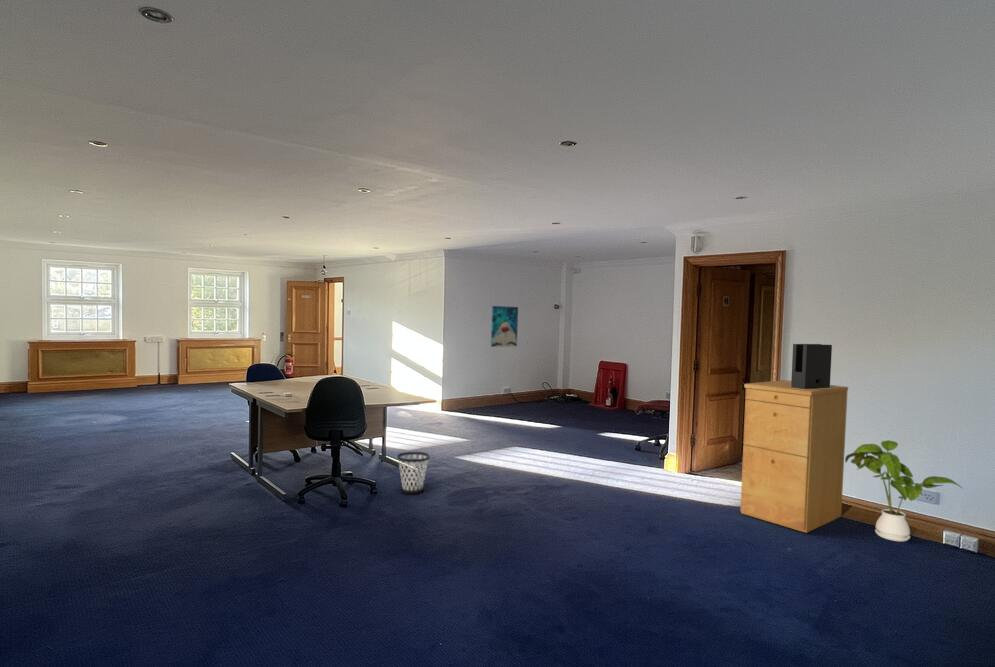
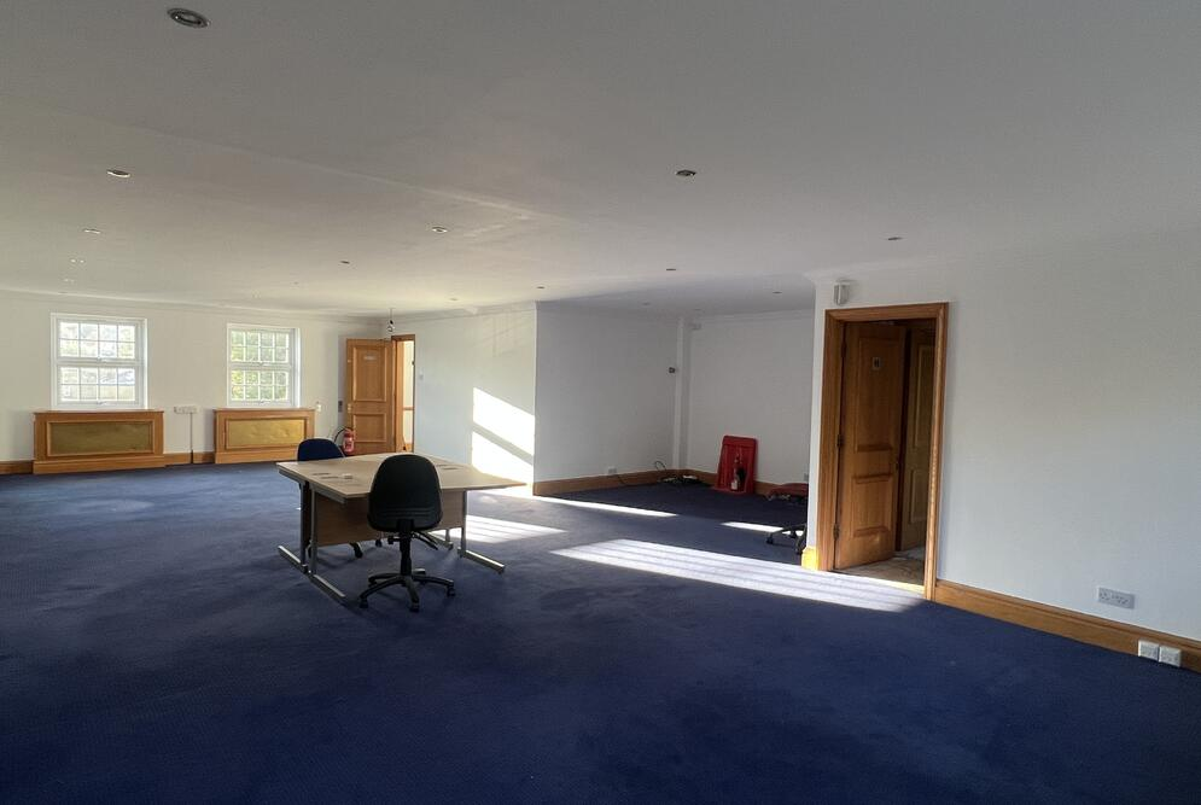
- house plant [844,439,965,542]
- wall art [490,305,519,348]
- wastebasket [396,451,431,495]
- filing cabinet [739,379,849,534]
- file holder [790,343,833,389]
